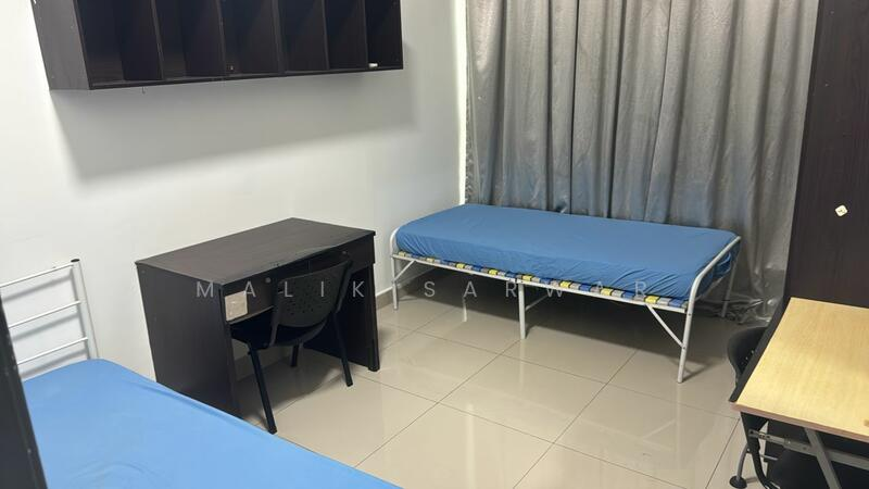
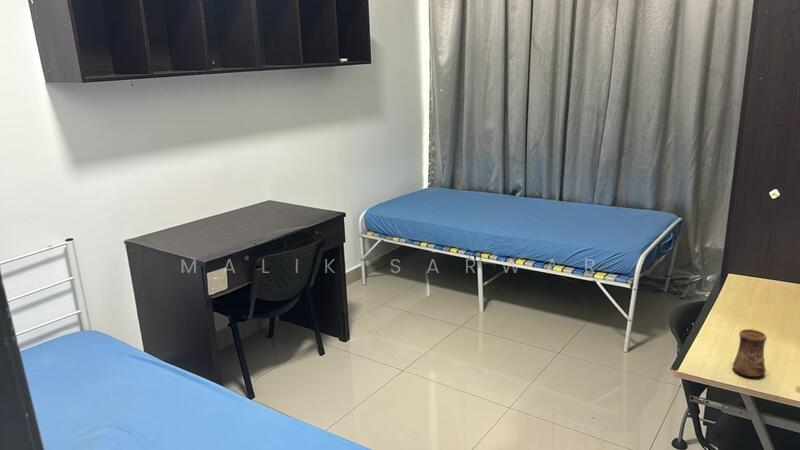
+ cup [732,328,768,378]
